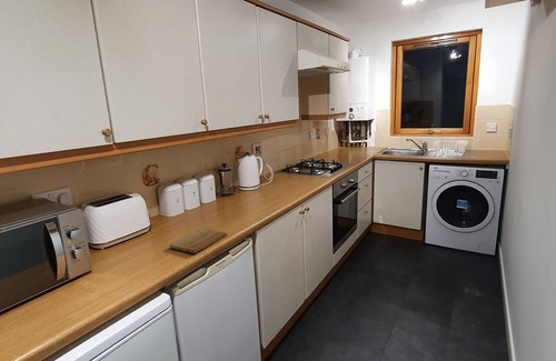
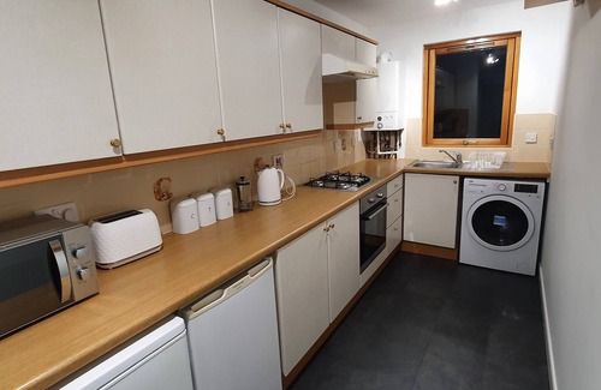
- cutting board [168,228,228,254]
